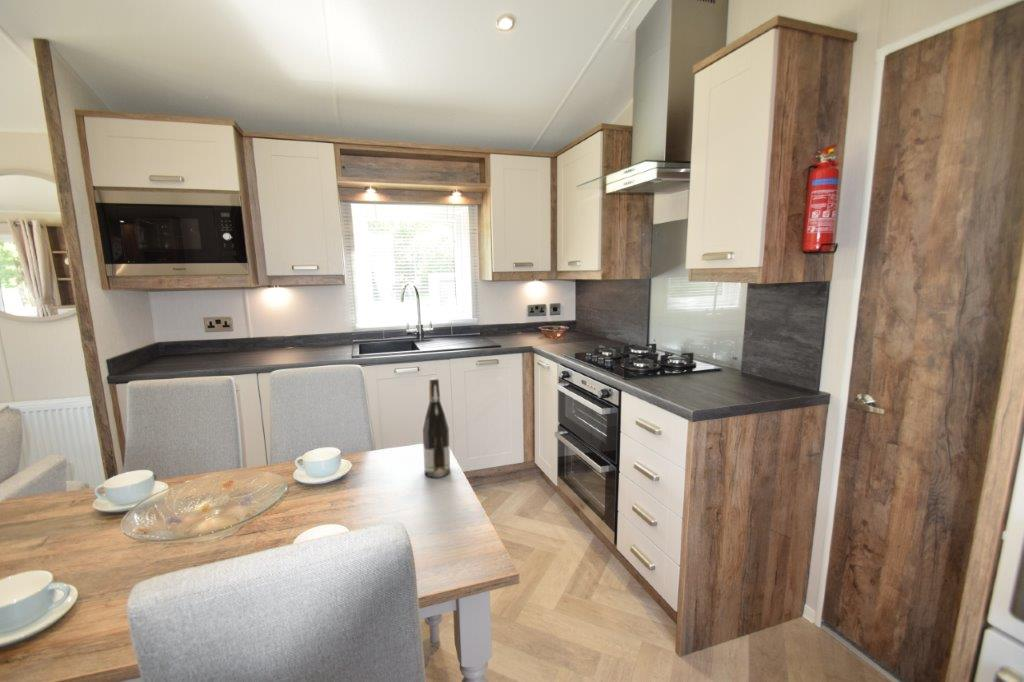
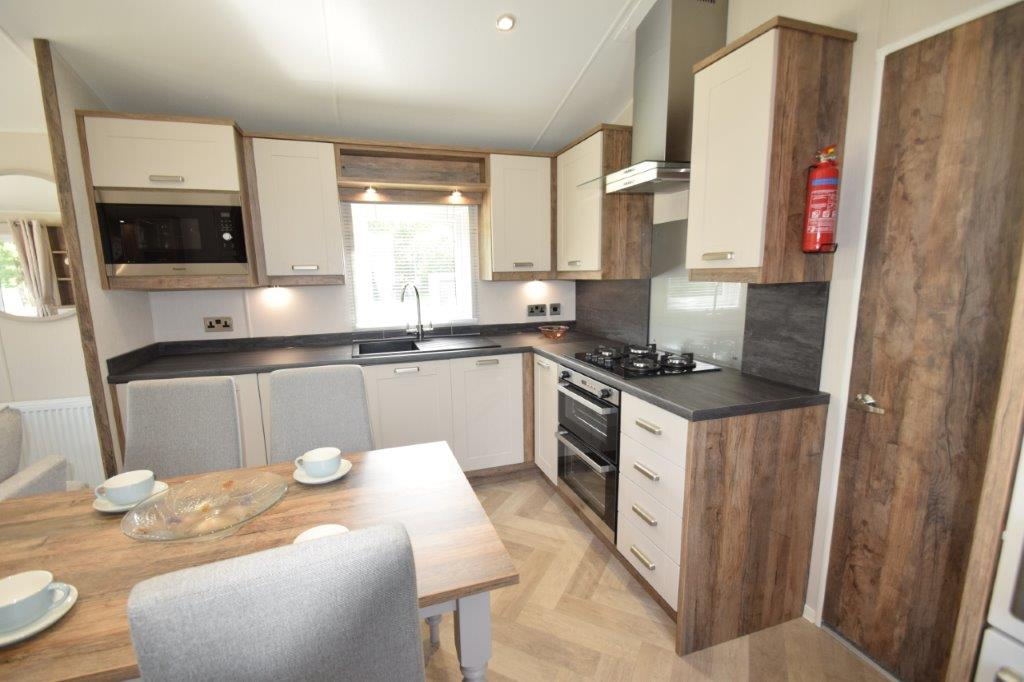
- wine bottle [422,377,451,479]
